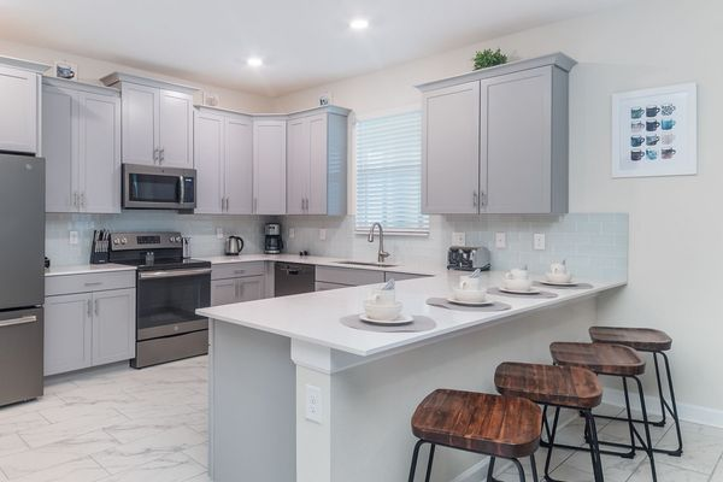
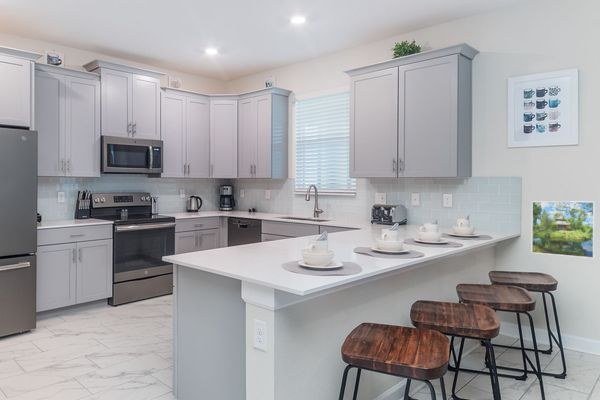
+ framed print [531,200,596,259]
